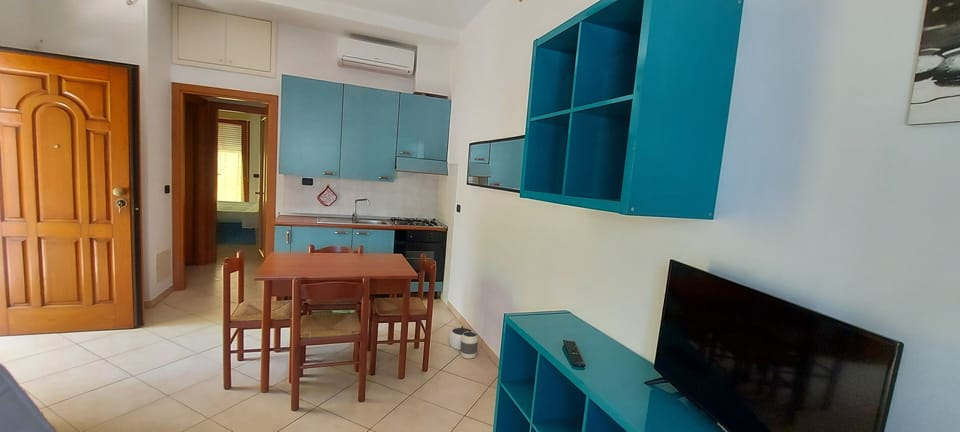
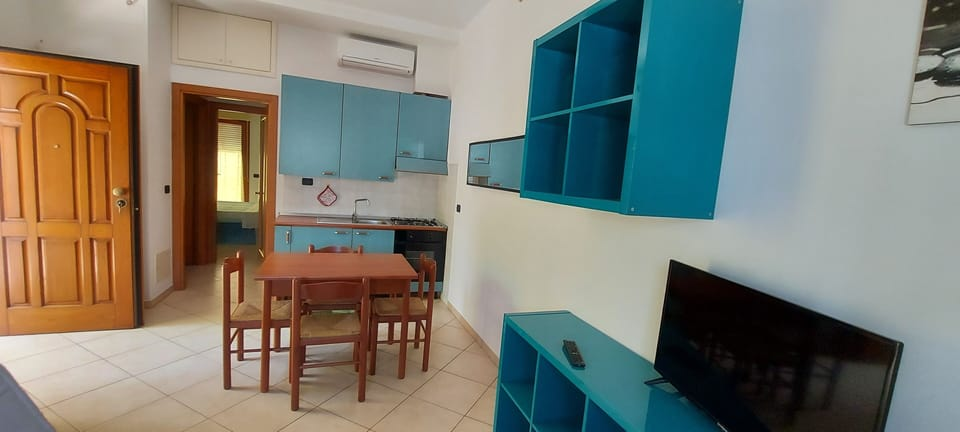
- waste basket [449,326,479,360]
